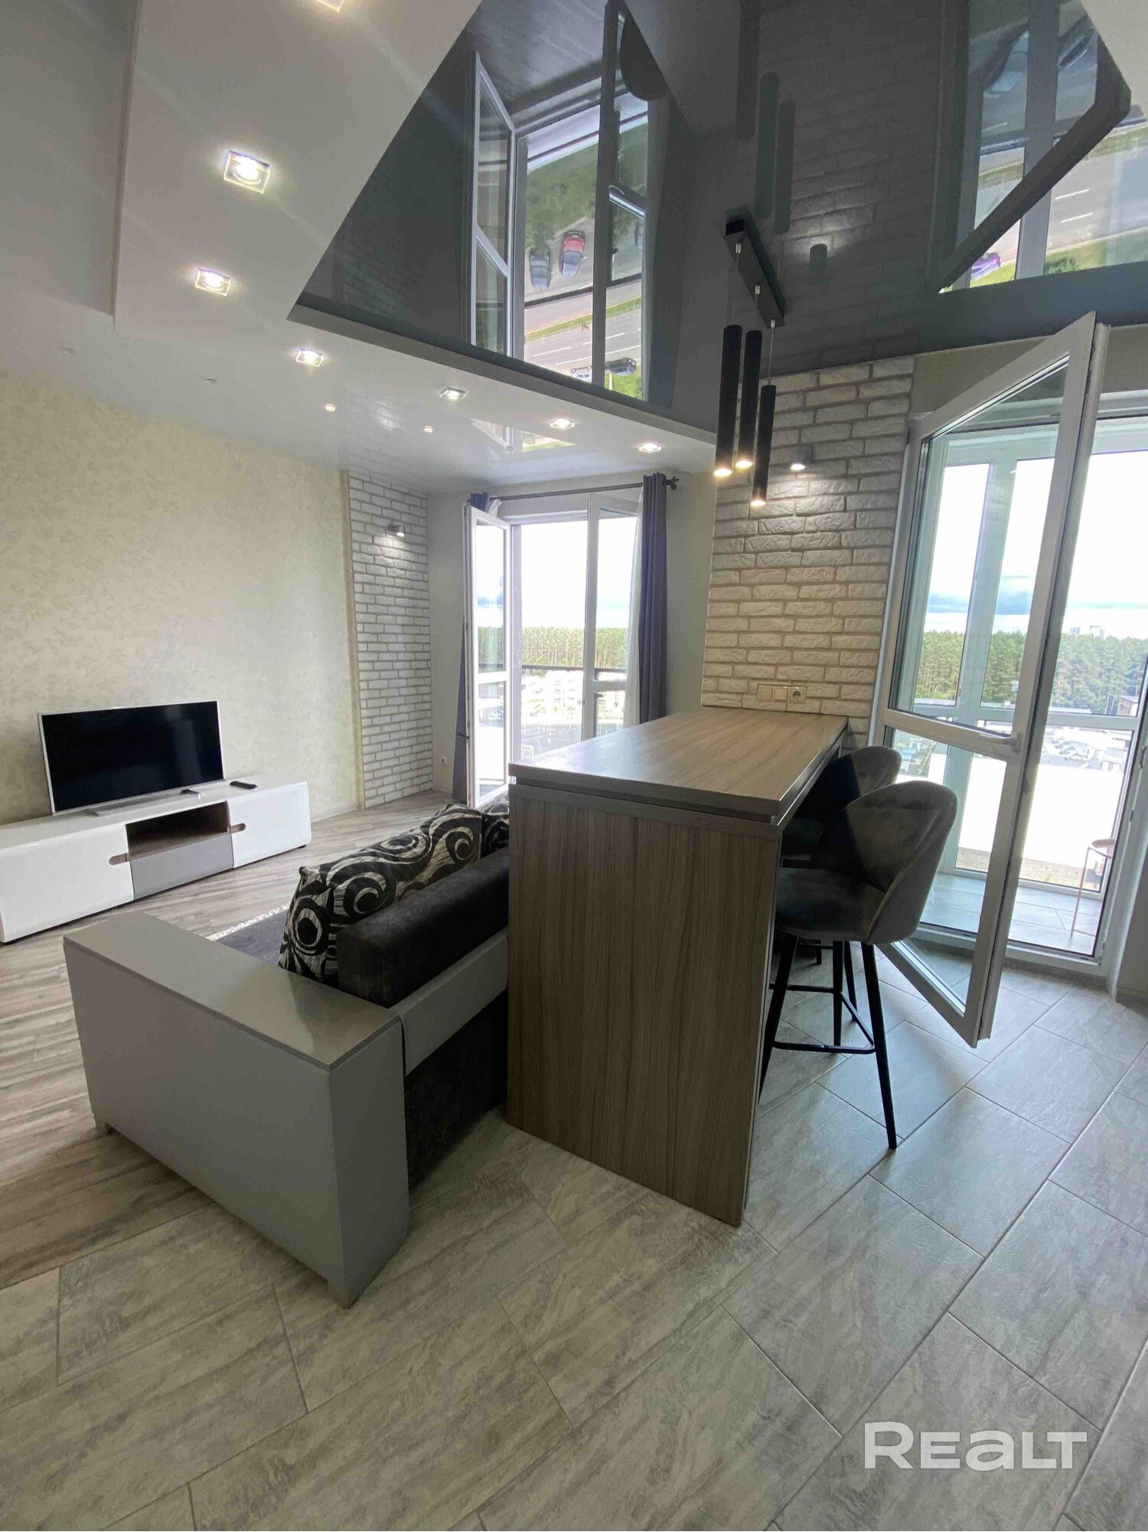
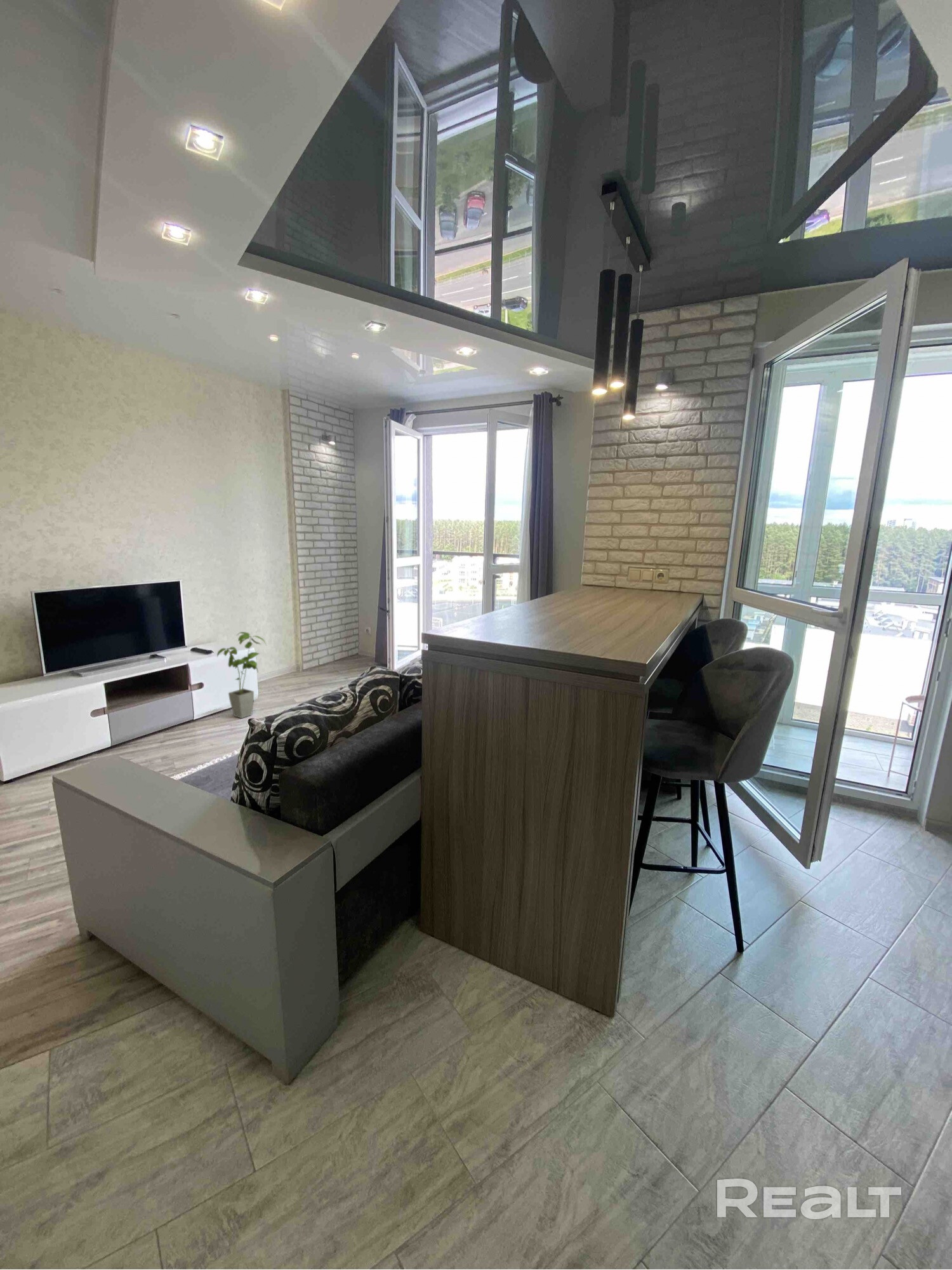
+ house plant [216,631,267,719]
